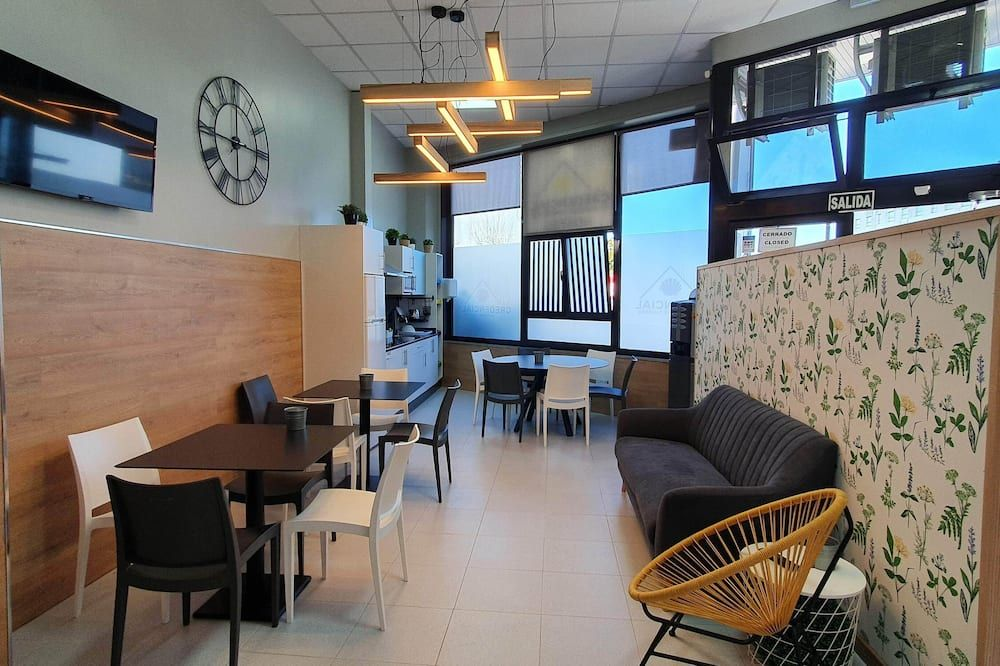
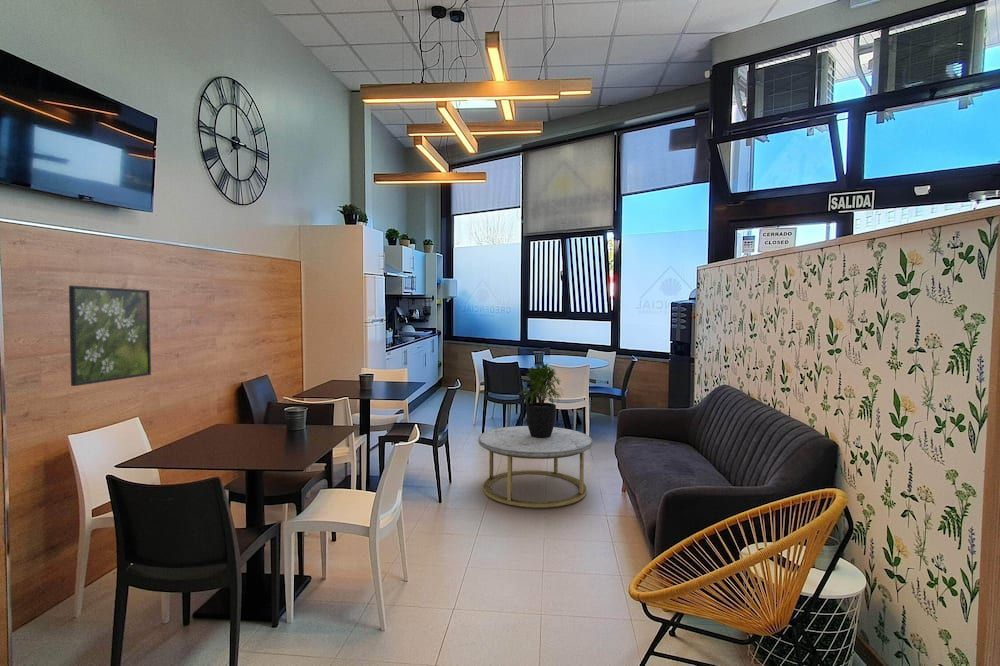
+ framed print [68,285,152,387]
+ coffee table [477,425,593,509]
+ potted plant [517,361,565,438]
